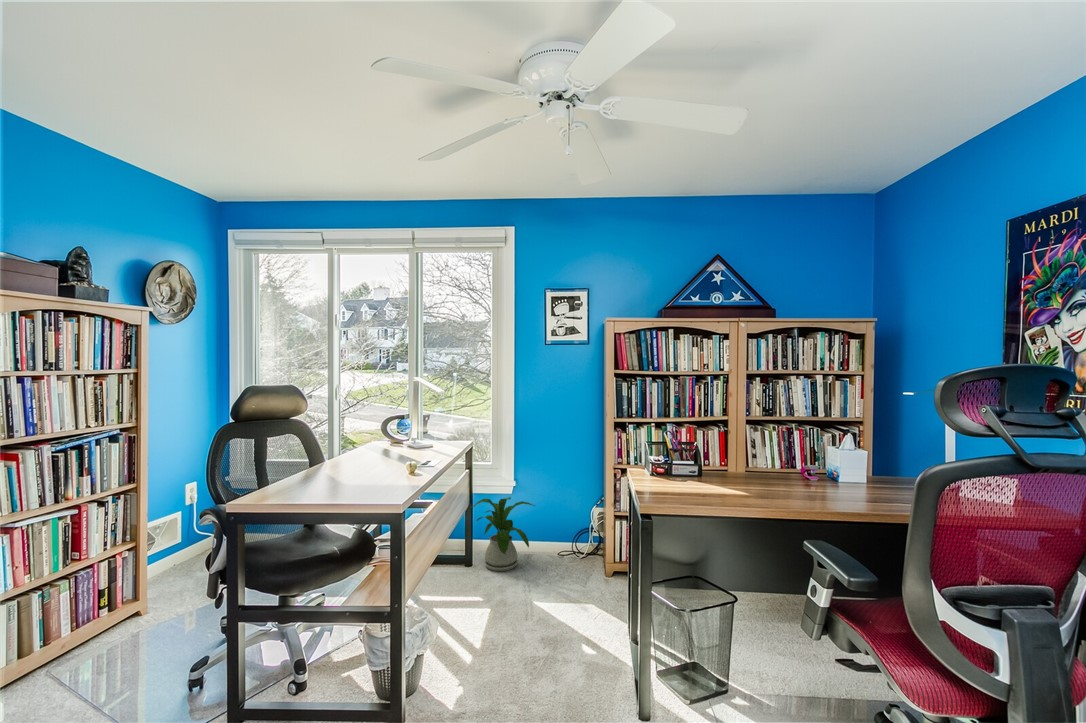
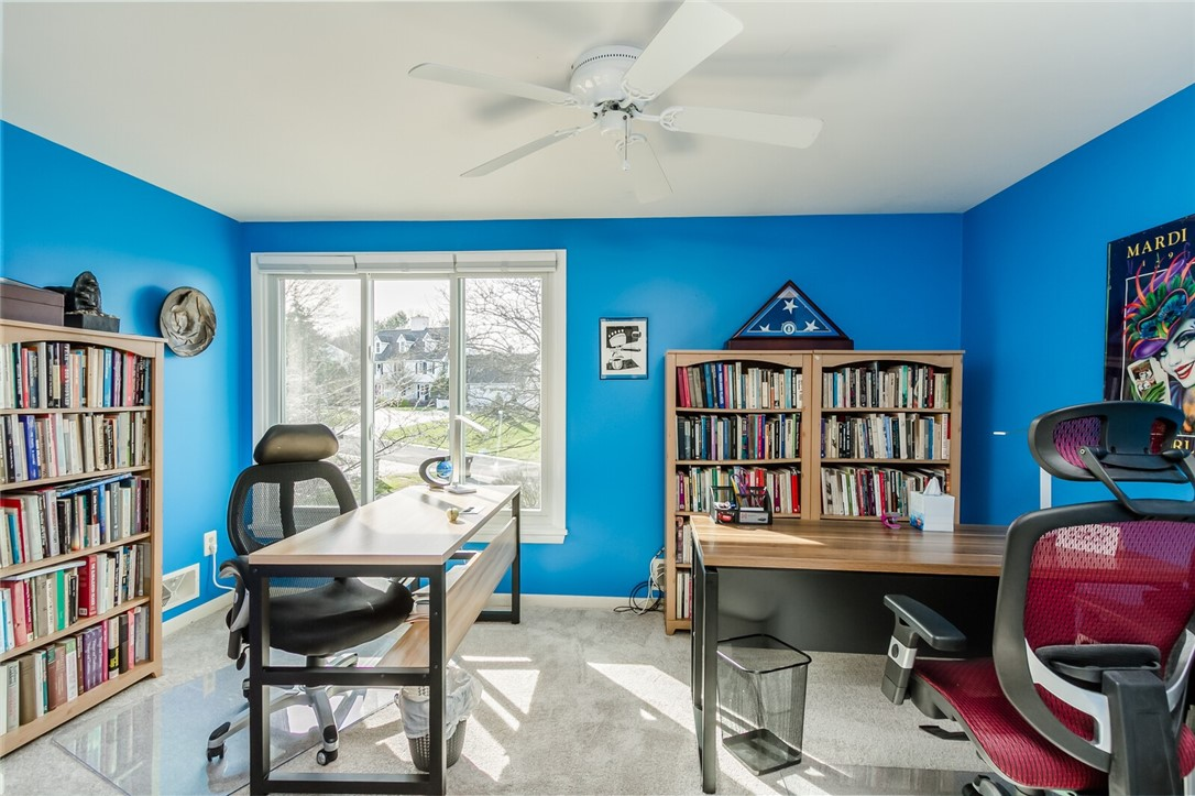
- house plant [470,496,536,572]
